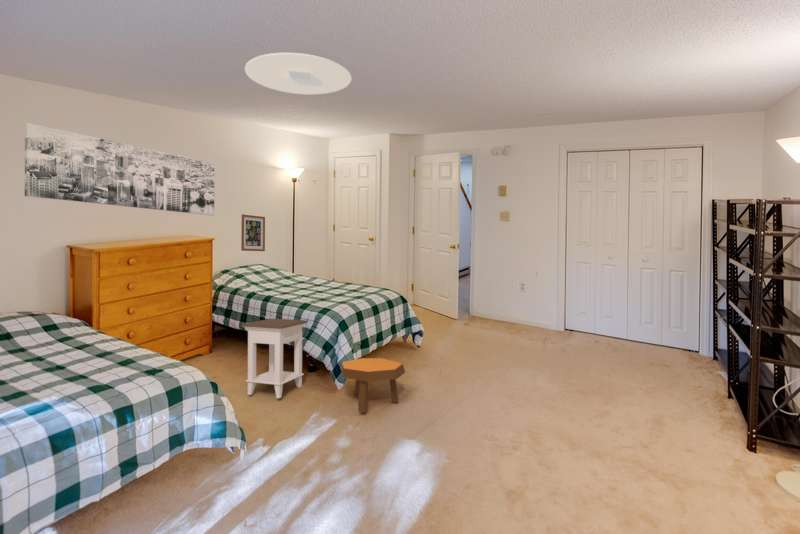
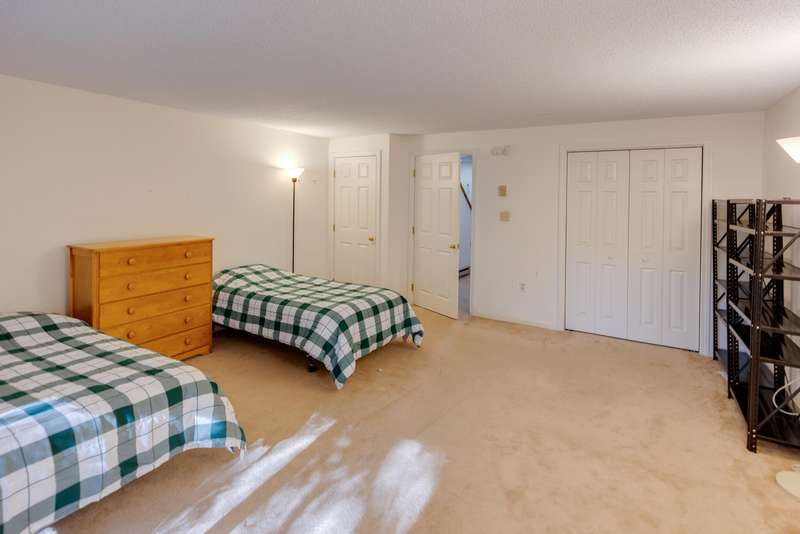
- nightstand [240,317,309,399]
- wall art [24,122,216,216]
- ceiling light [244,52,353,96]
- wall art [240,213,266,252]
- footstool [341,357,406,413]
